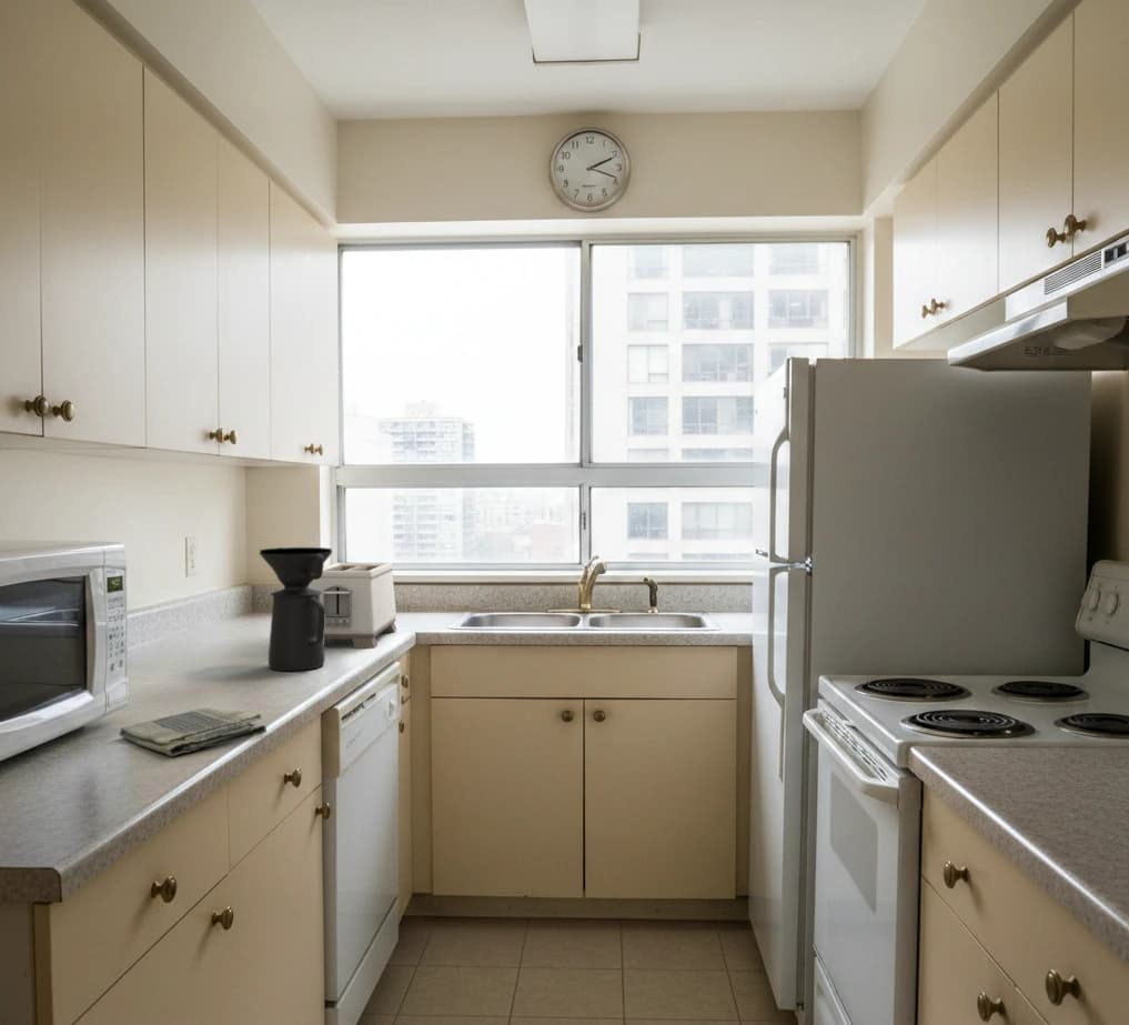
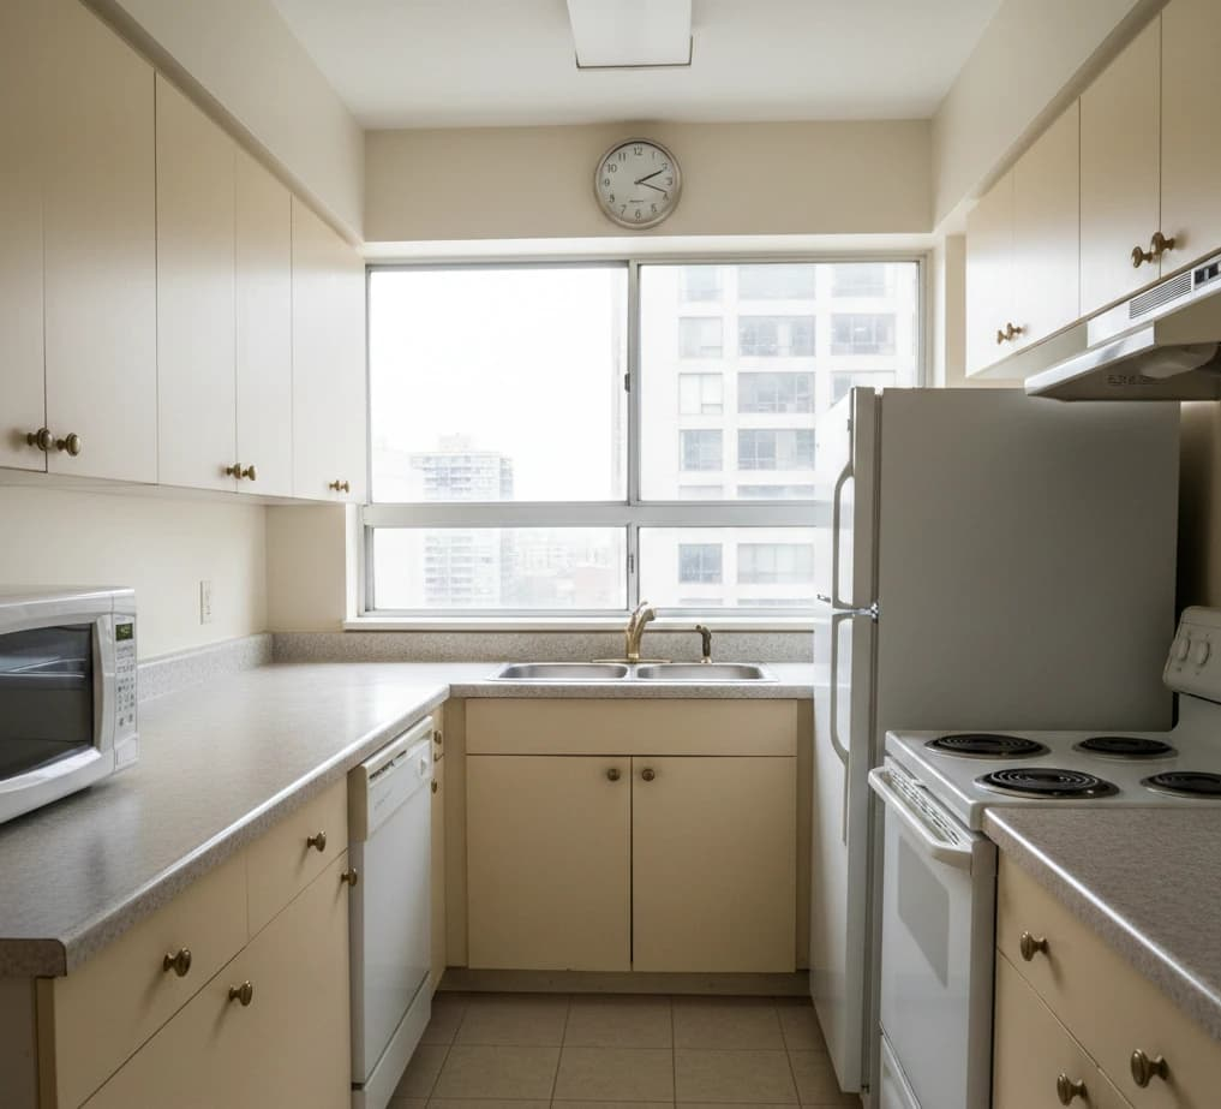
- dish towel [119,706,268,757]
- coffee maker [259,546,334,672]
- toaster [309,562,397,649]
